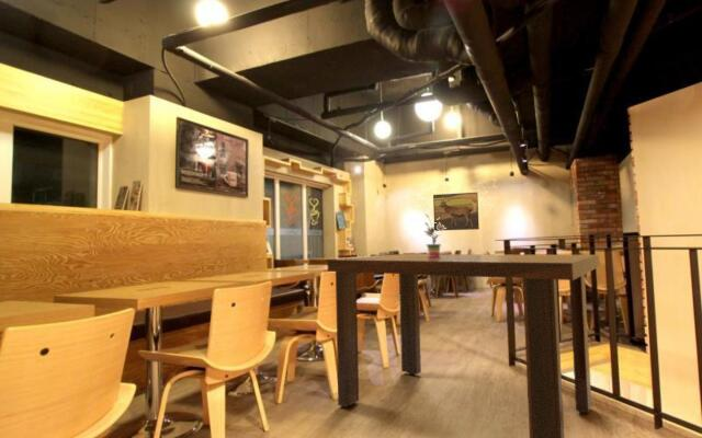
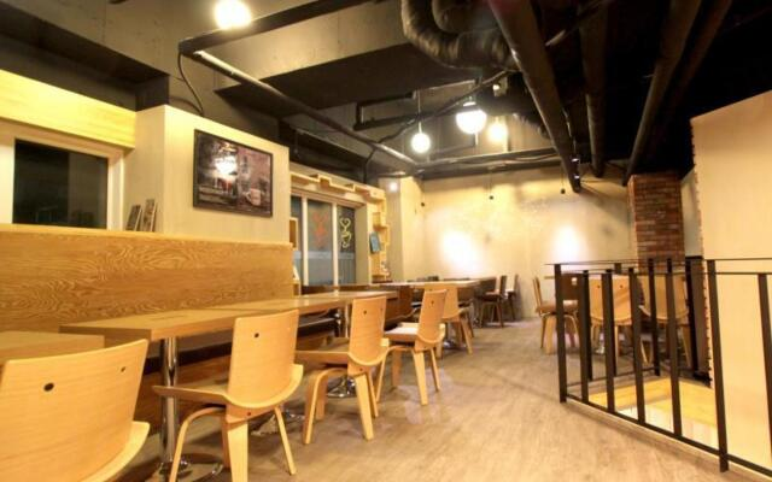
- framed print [432,192,480,232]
- dining table [326,253,600,438]
- potted plant [423,212,446,256]
